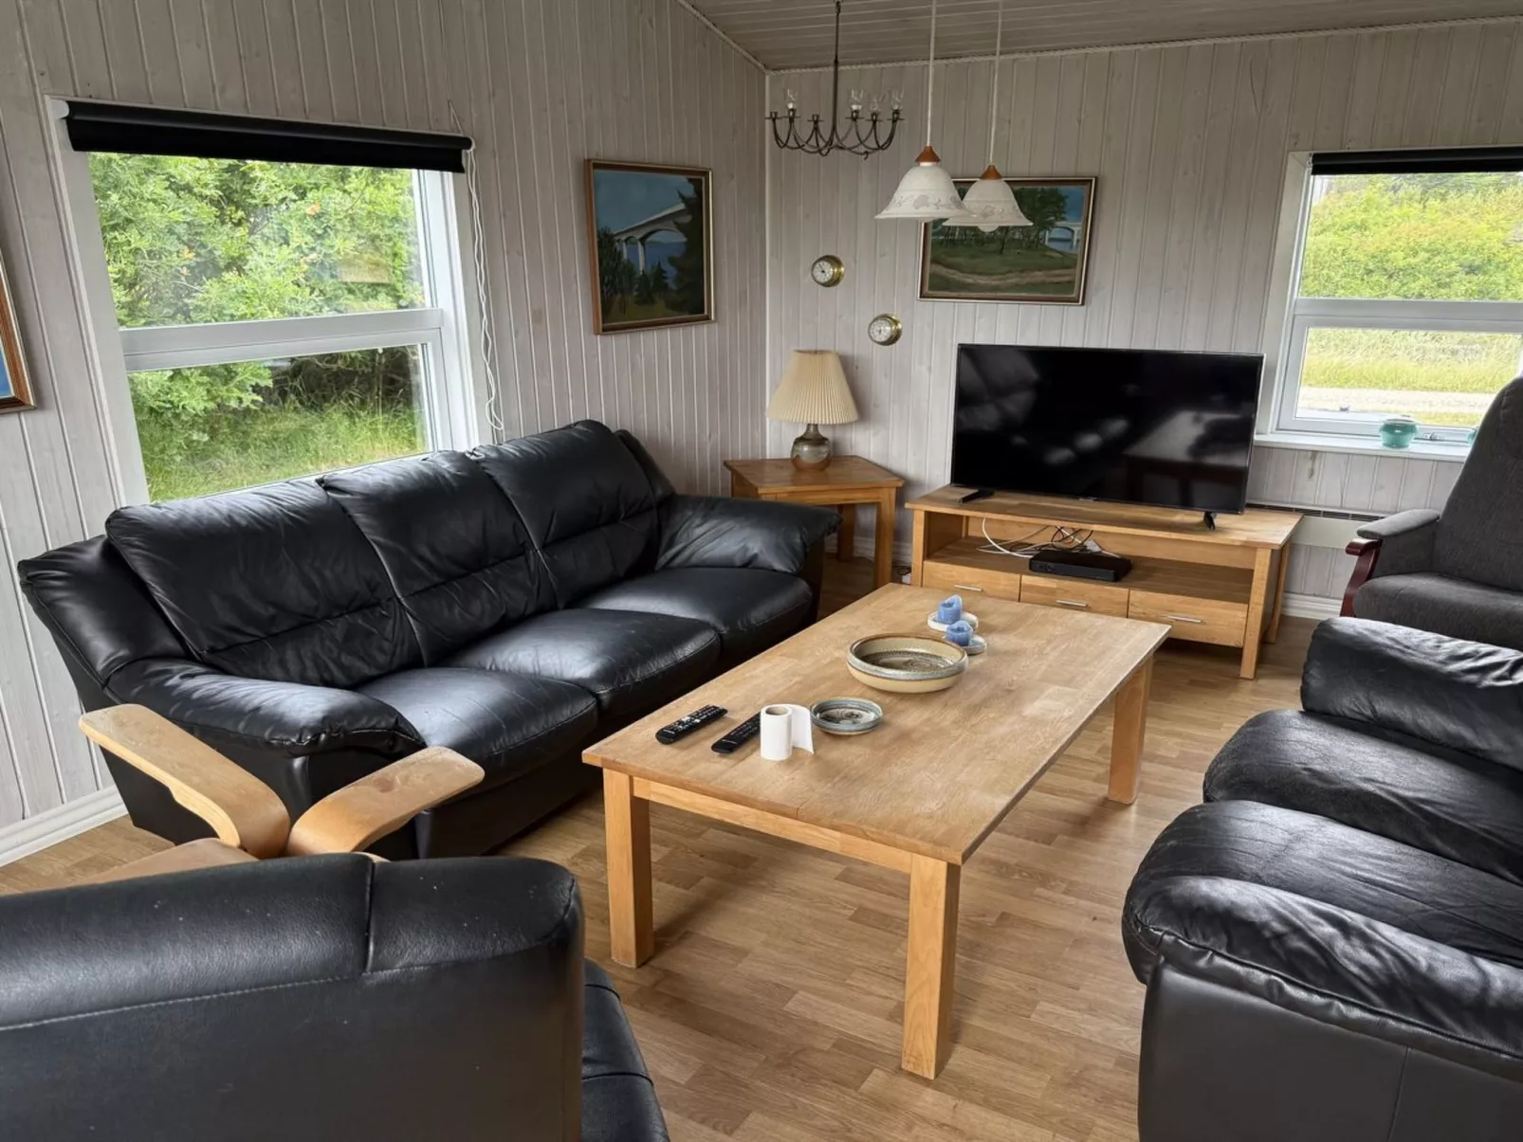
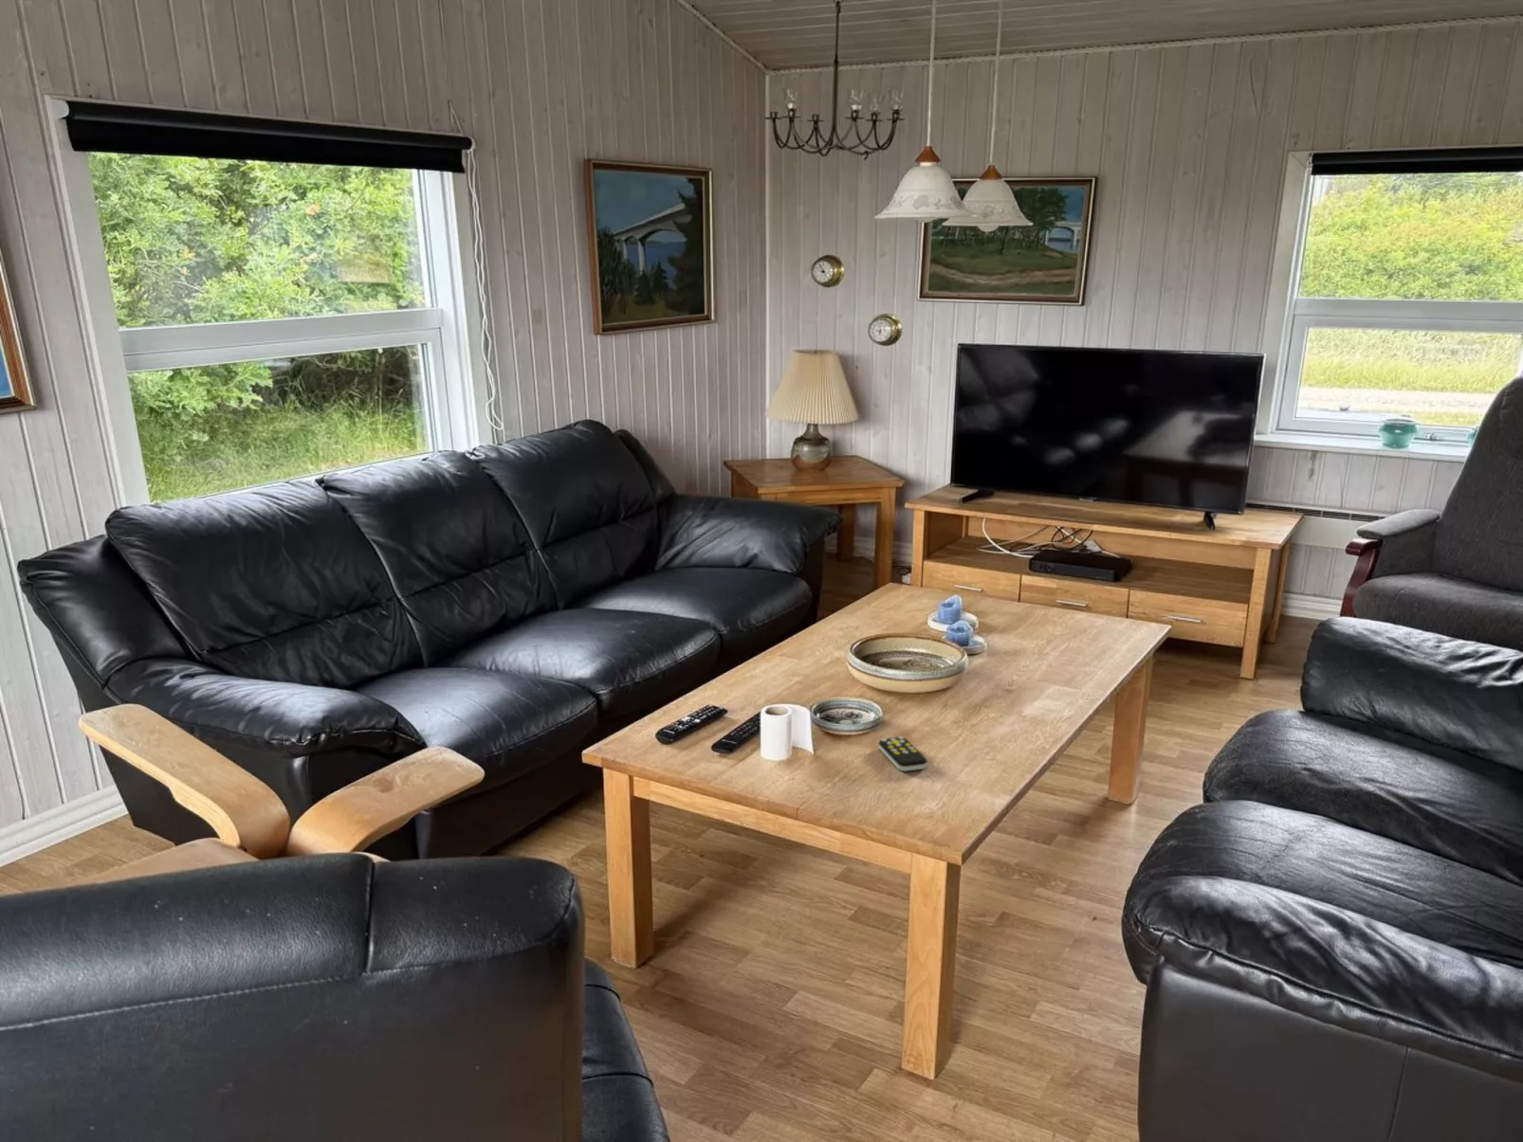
+ remote control [877,735,929,773]
